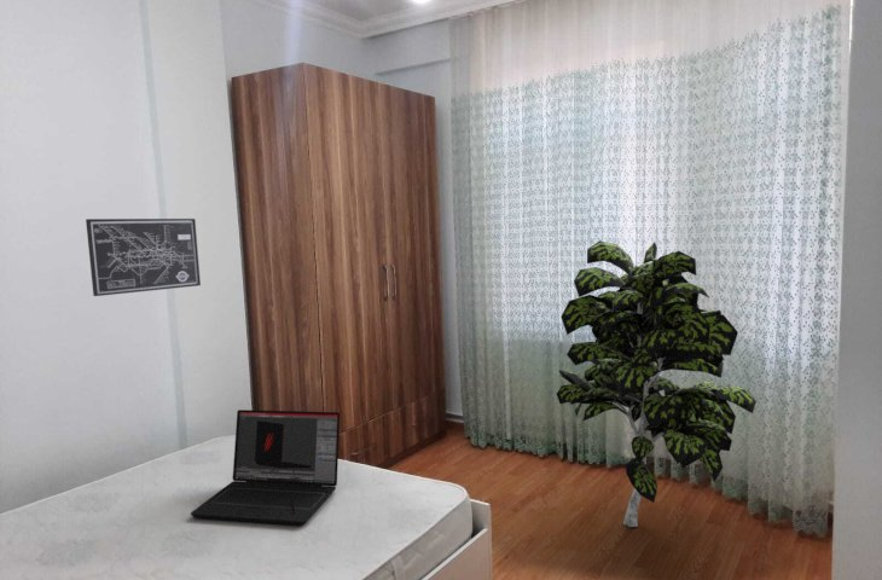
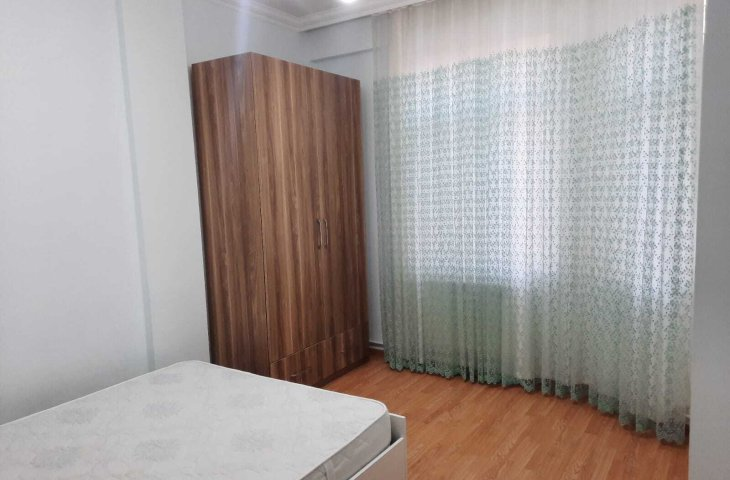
- wall art [85,218,202,297]
- laptop [190,408,341,526]
- indoor plant [556,239,758,528]
